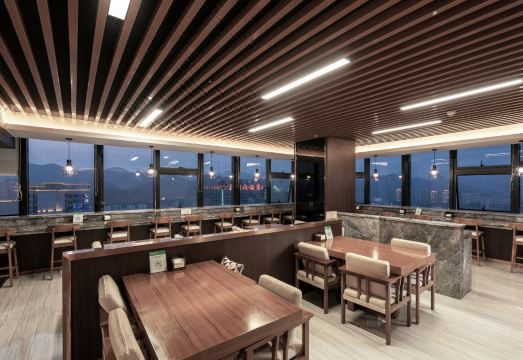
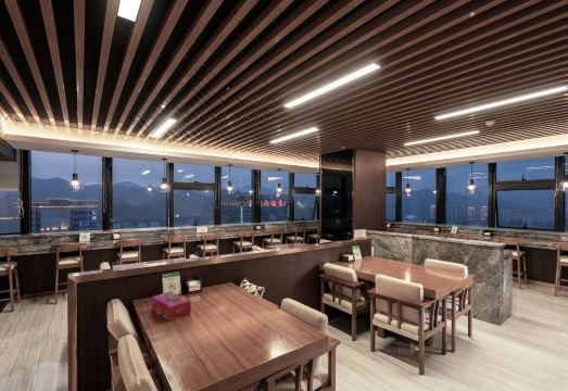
+ tissue box [151,290,192,323]
